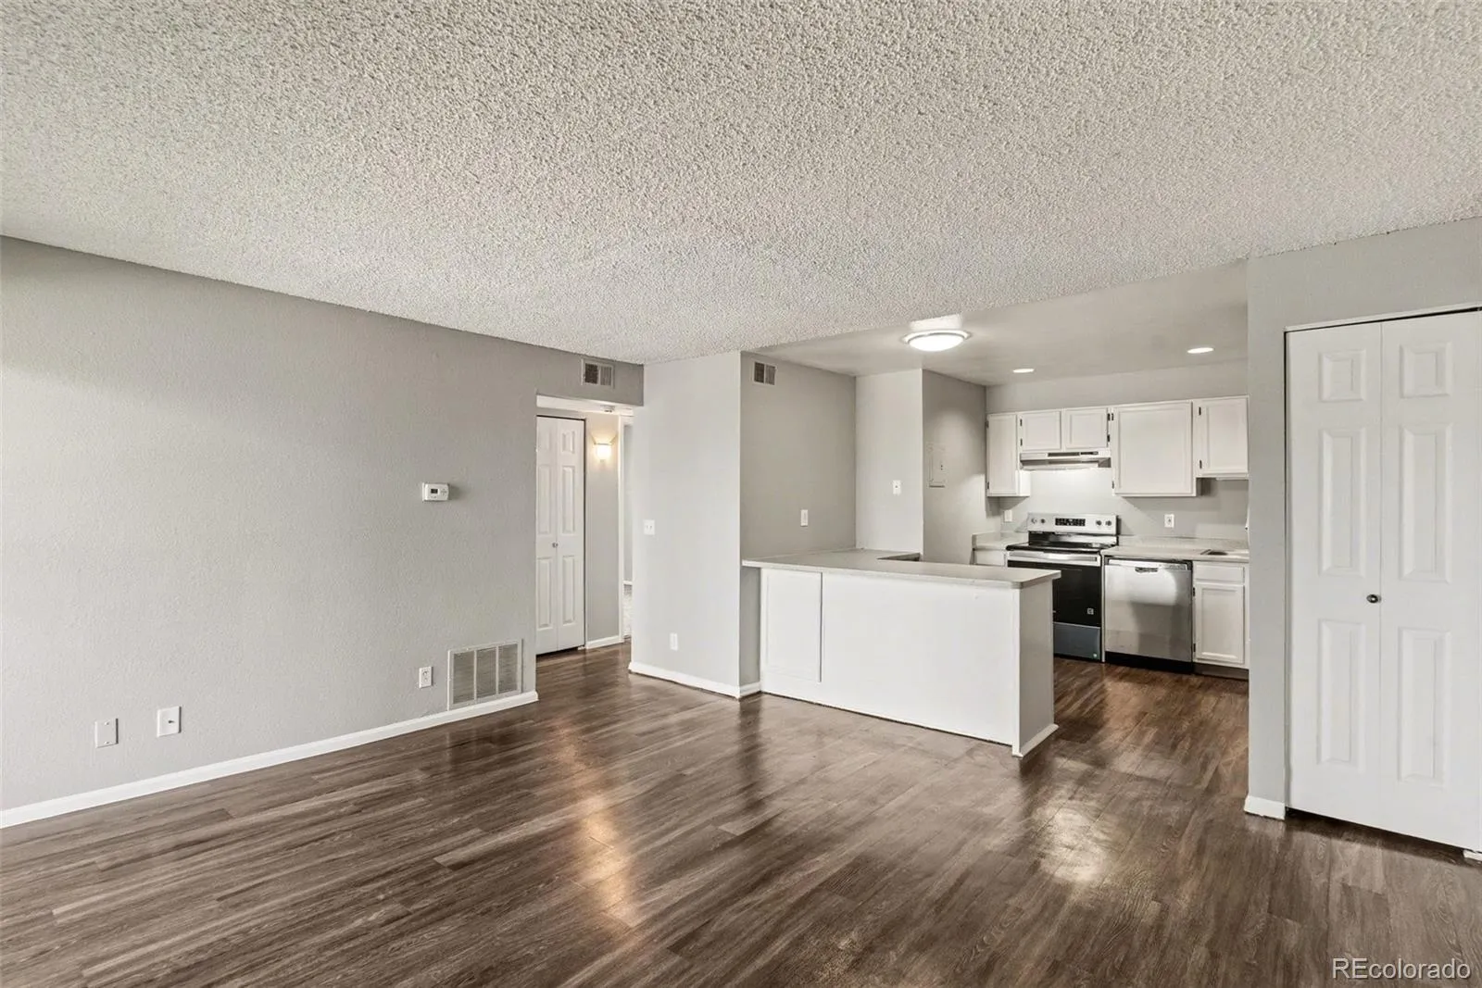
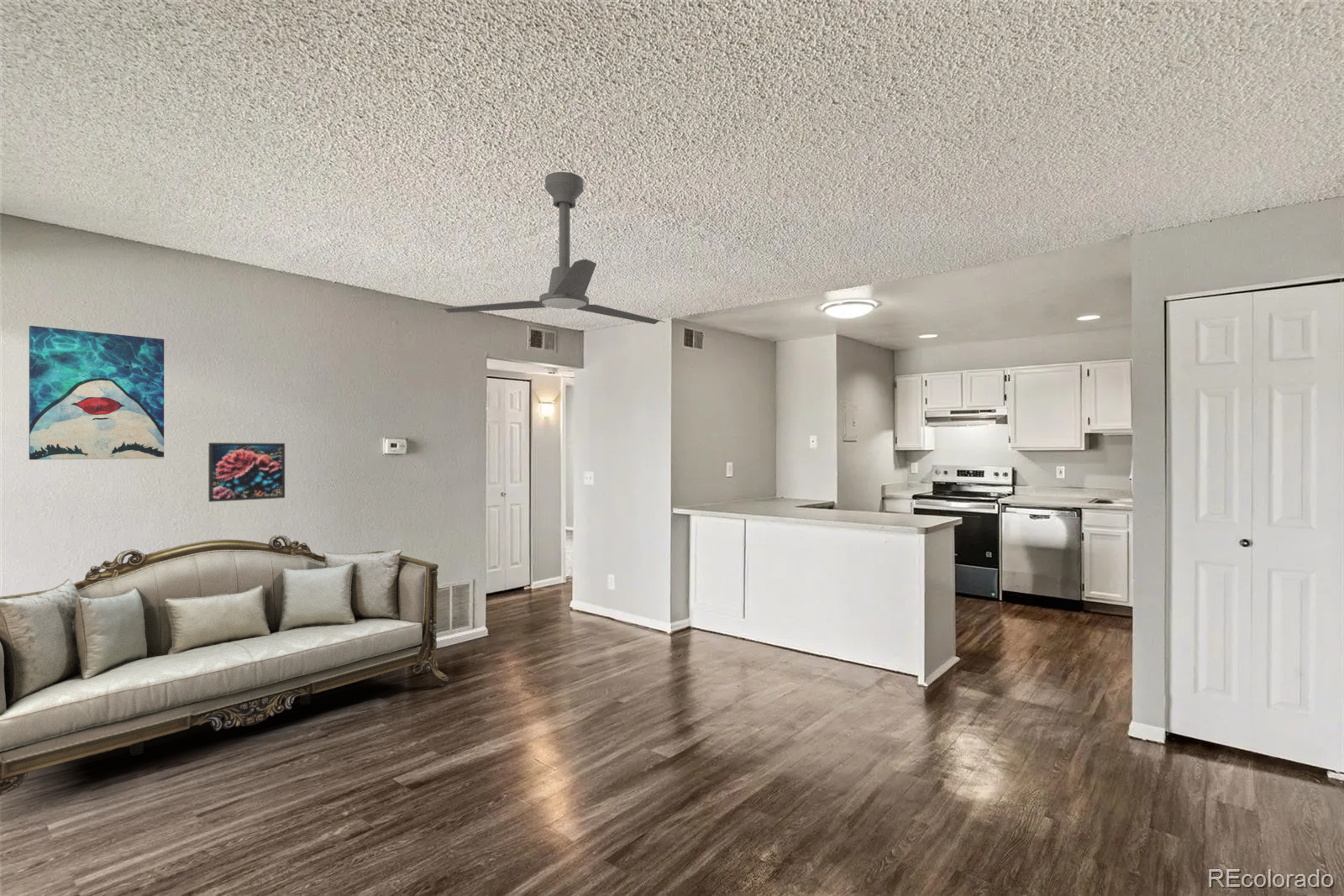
+ wall art [29,325,165,460]
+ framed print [207,442,286,503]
+ sofa [0,534,449,796]
+ ceiling fan [437,171,666,325]
